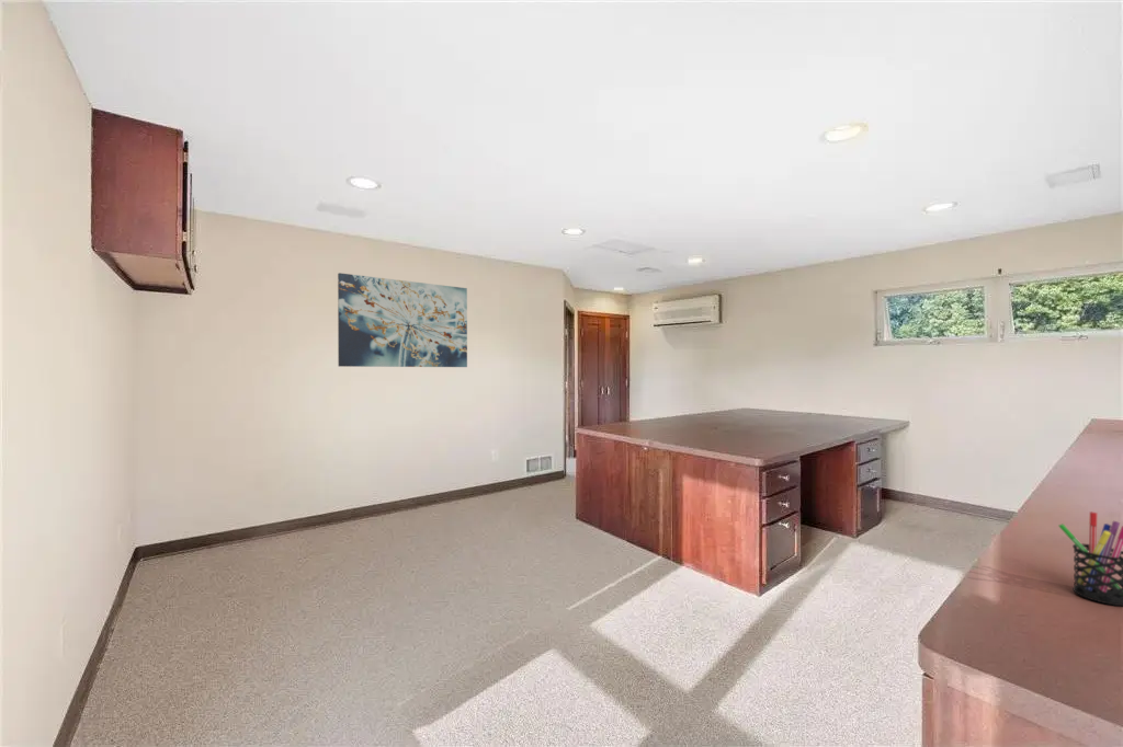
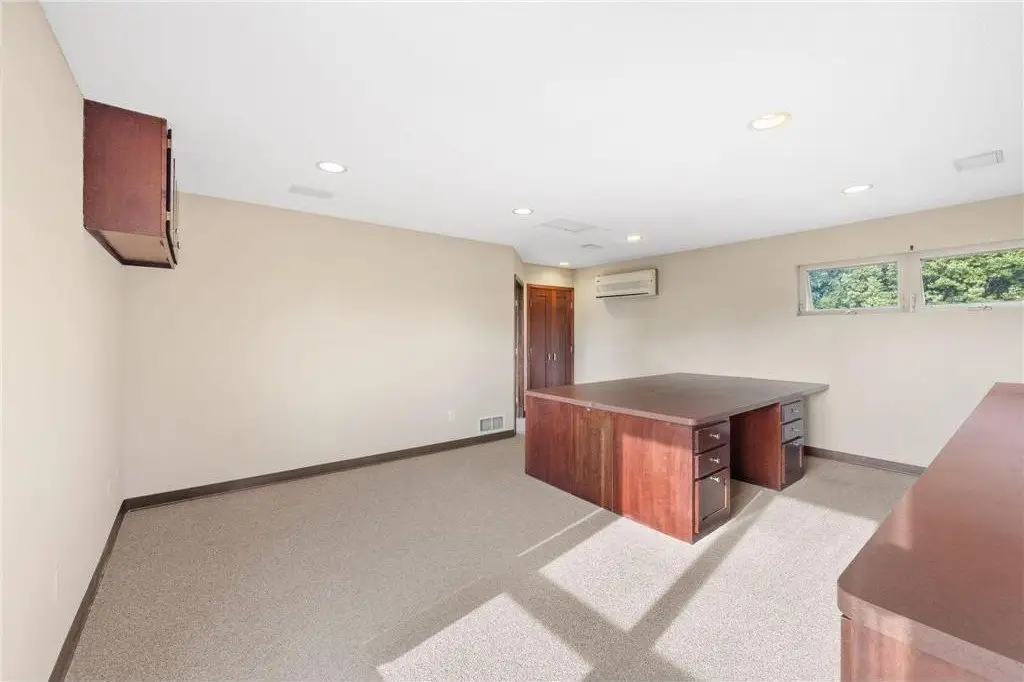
- wall art [337,272,468,368]
- pen holder [1057,510,1123,607]
